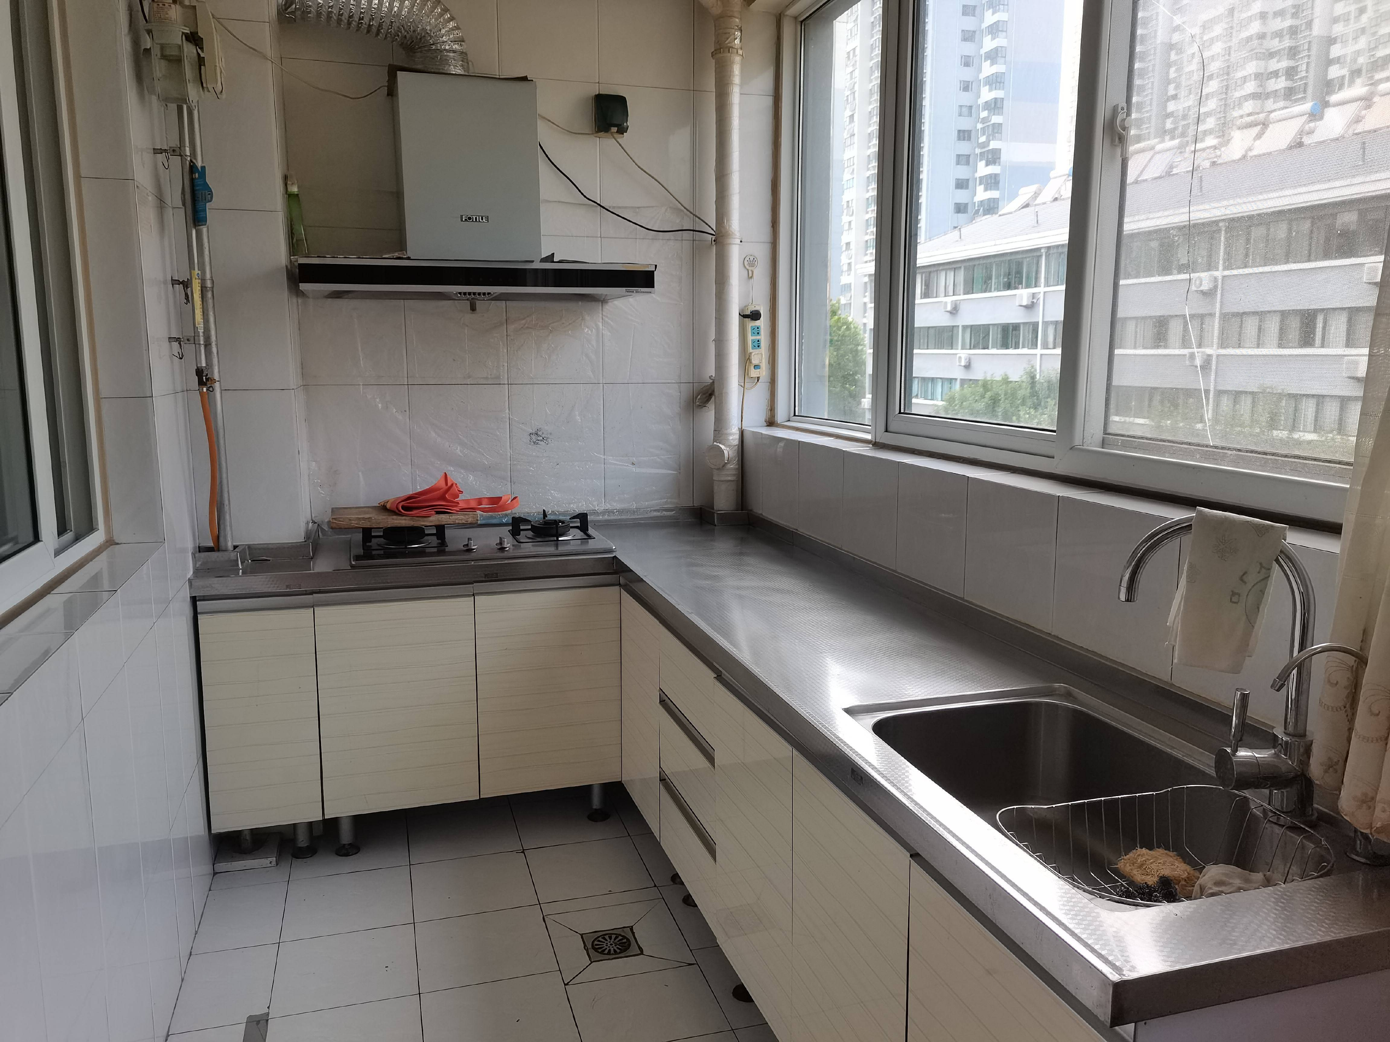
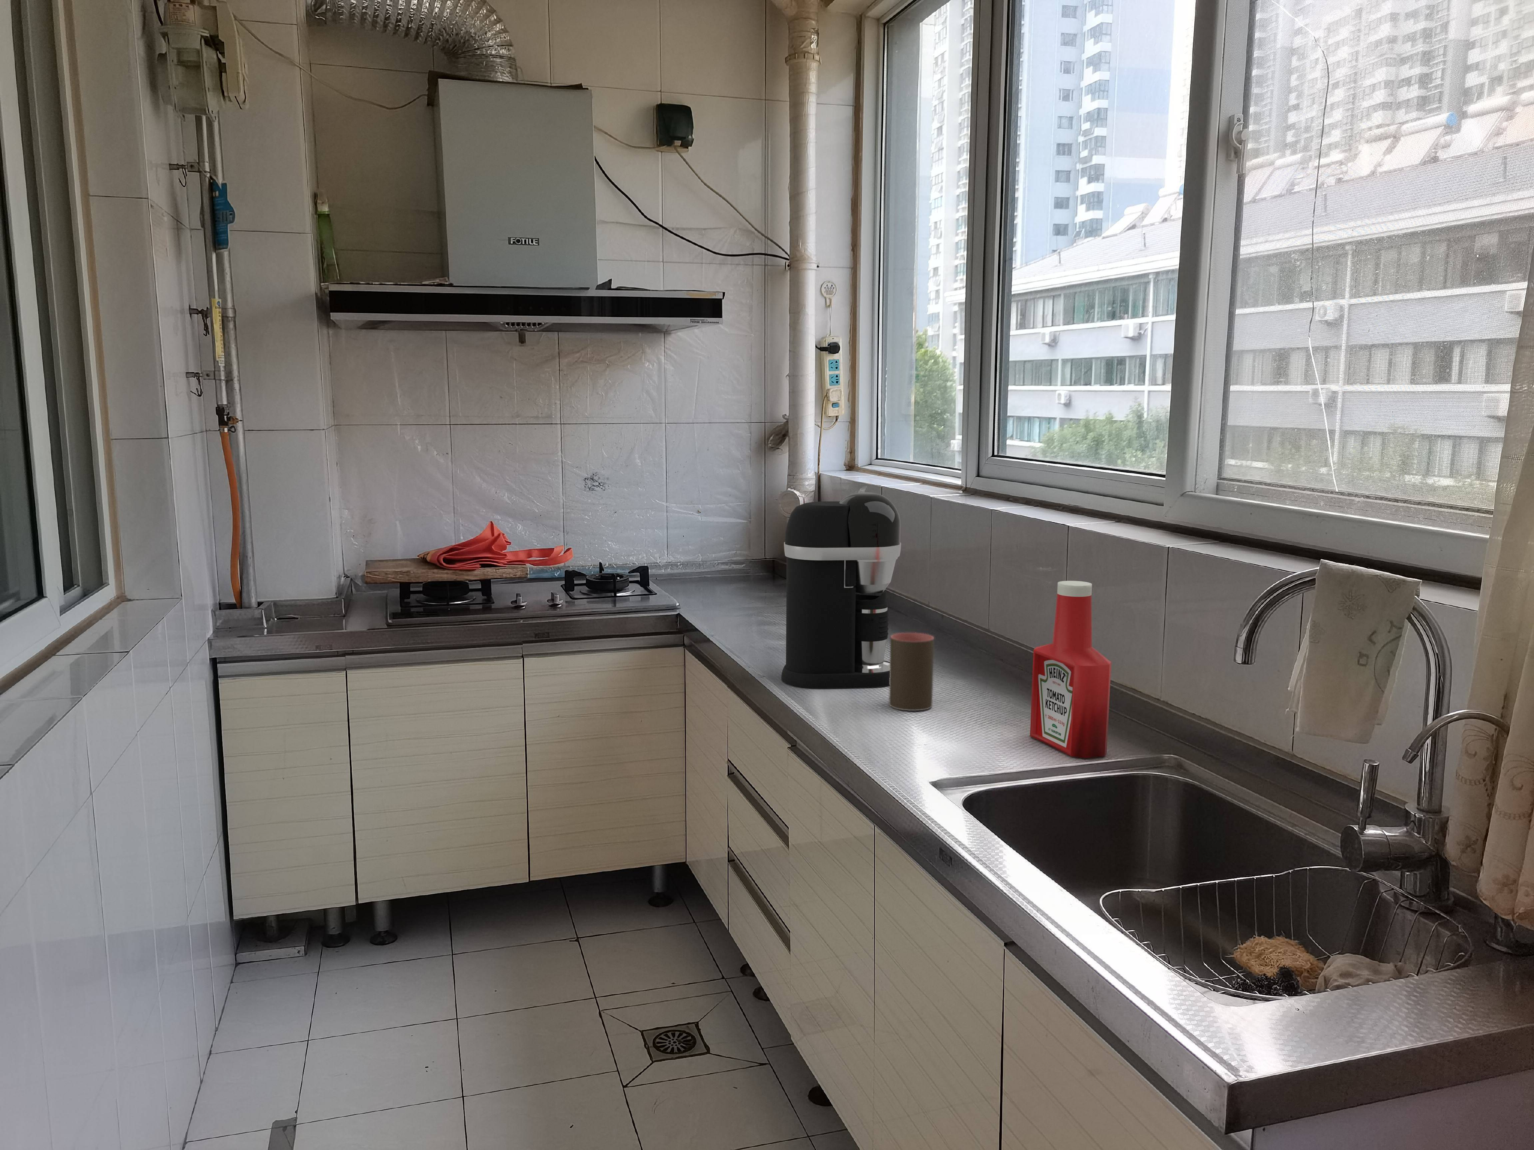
+ cup [889,632,935,712]
+ coffee maker [780,492,901,689]
+ soap bottle [1030,581,1111,759]
